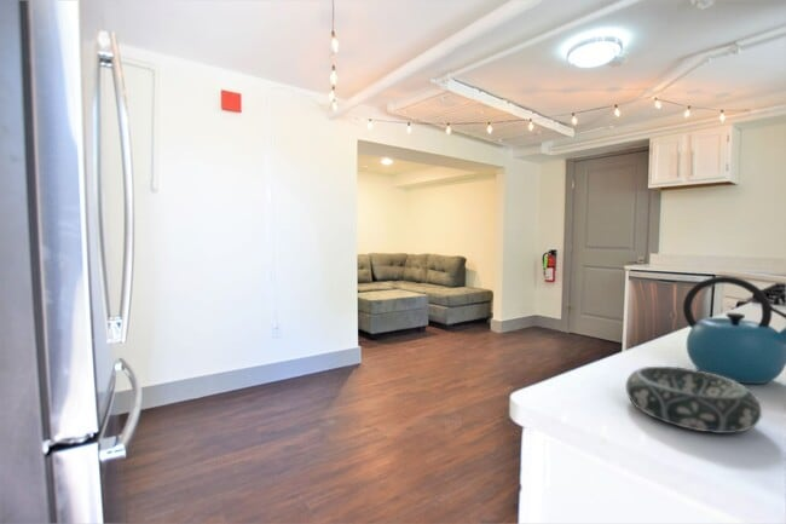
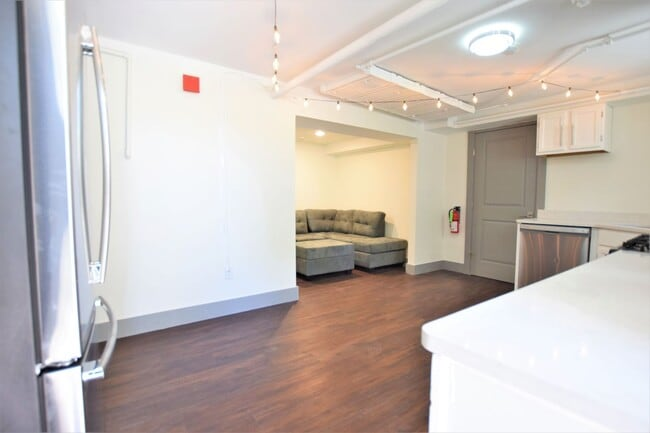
- kettle [682,275,786,385]
- decorative bowl [625,365,763,434]
